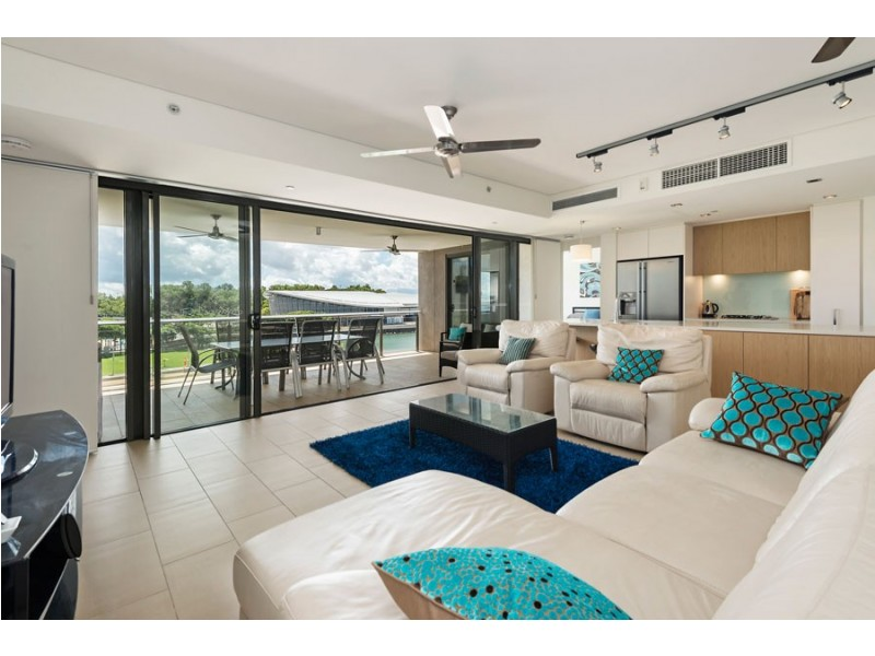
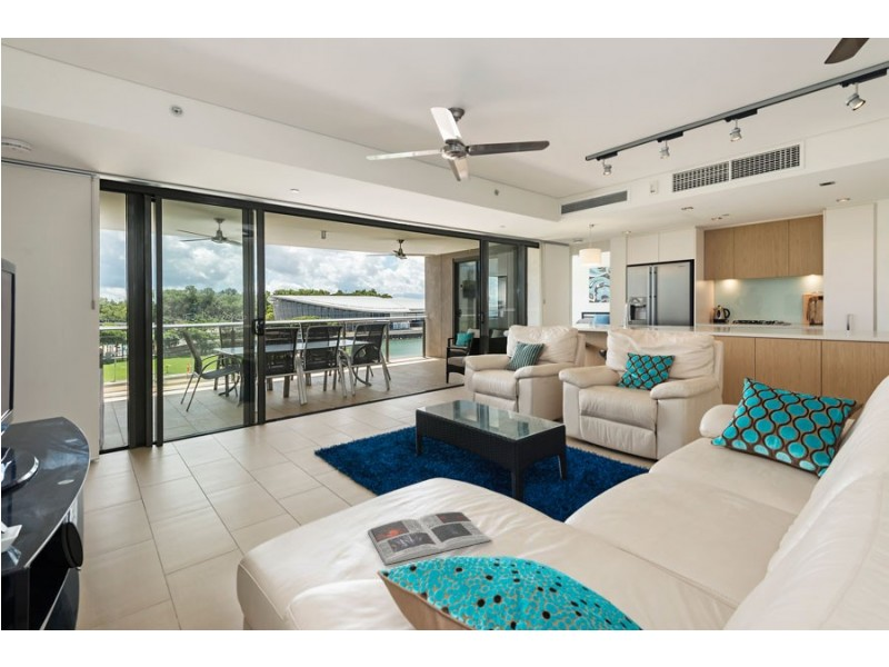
+ magazine [367,510,493,566]
